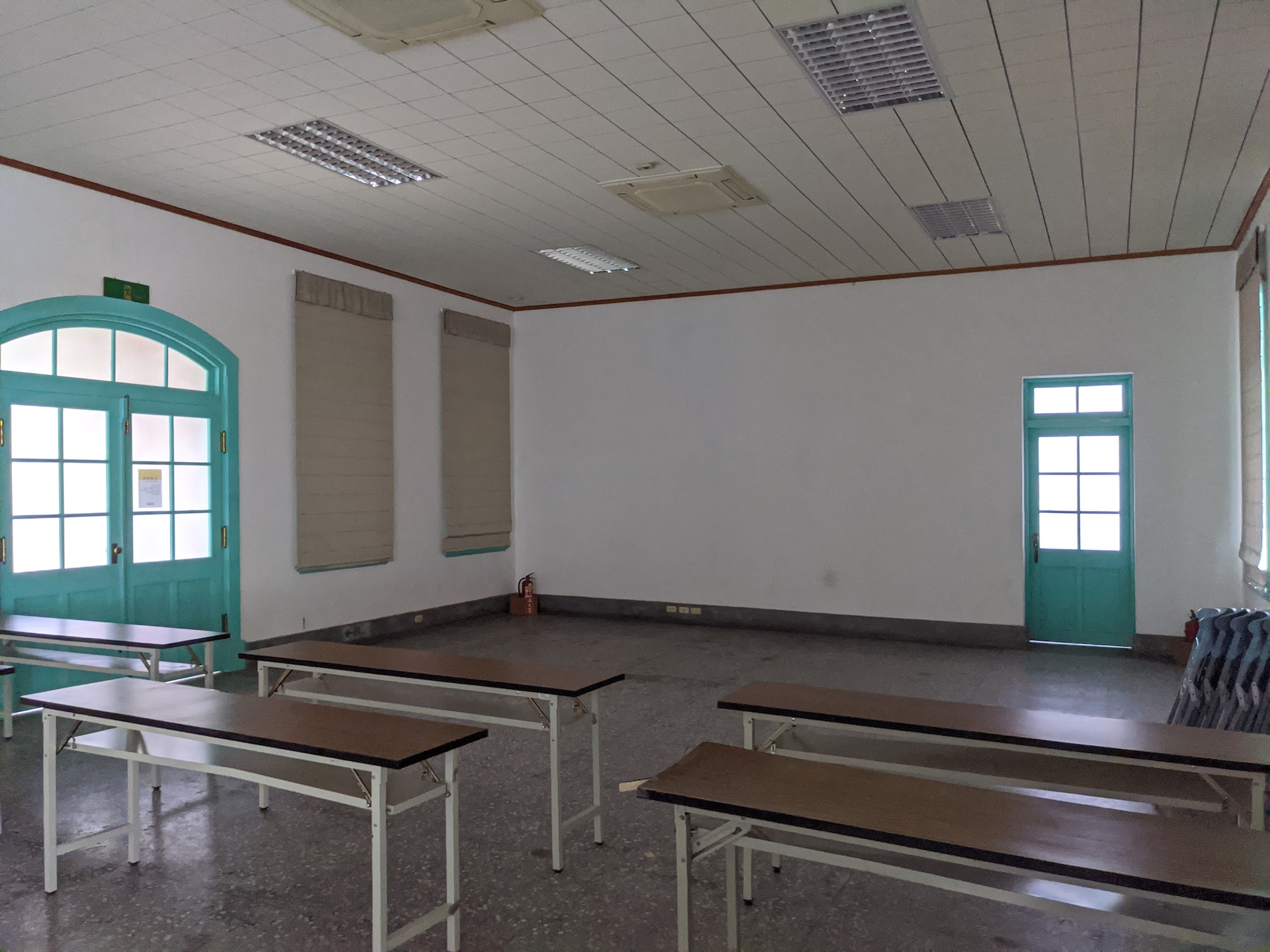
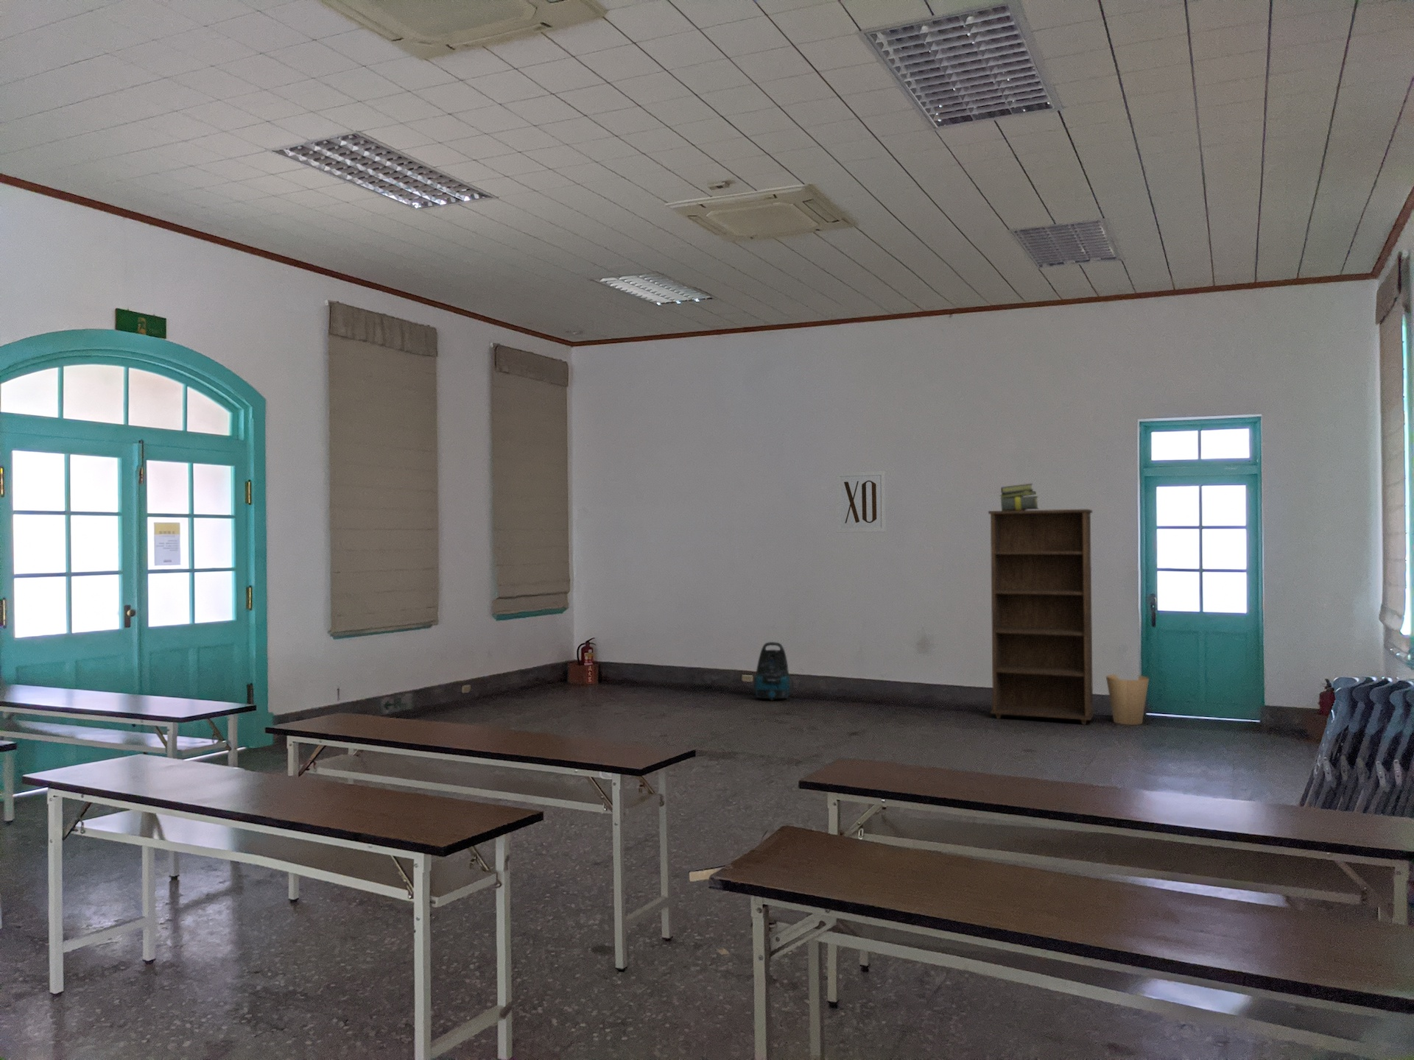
+ wall art [835,470,886,533]
+ vacuum cleaner [753,641,793,701]
+ trash can [1106,674,1150,726]
+ stack of books [999,483,1040,511]
+ bookcase [988,509,1096,726]
